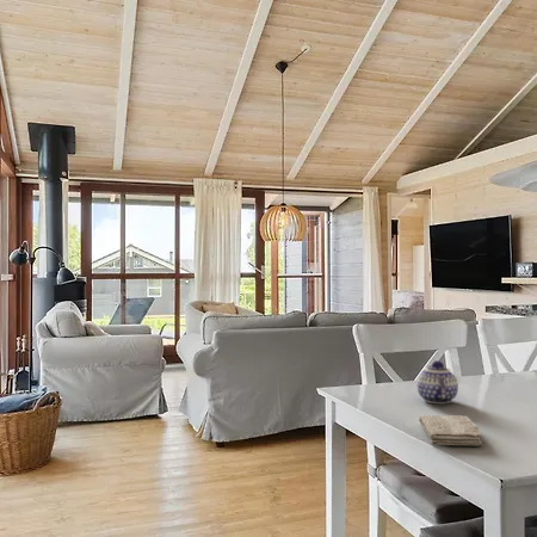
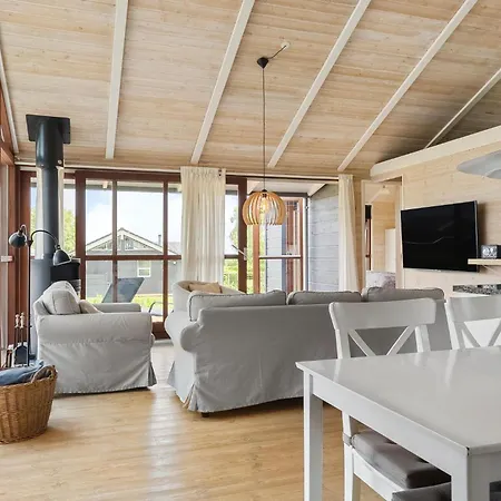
- washcloth [418,414,483,446]
- teapot [415,359,459,405]
